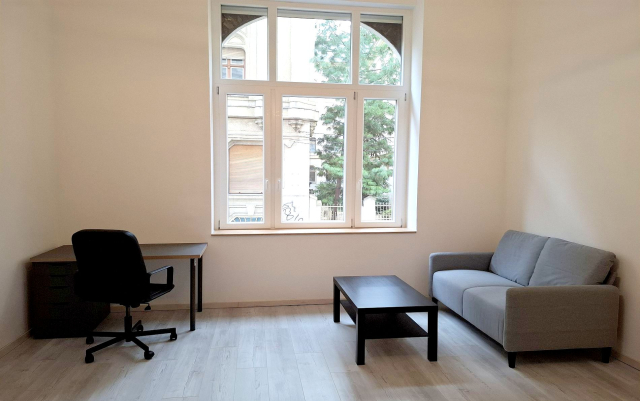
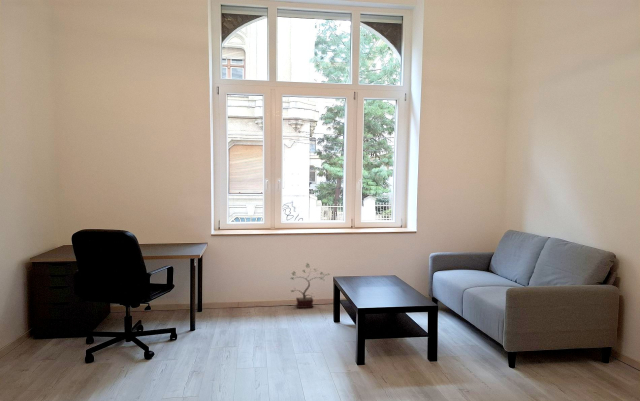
+ potted plant [289,262,331,309]
